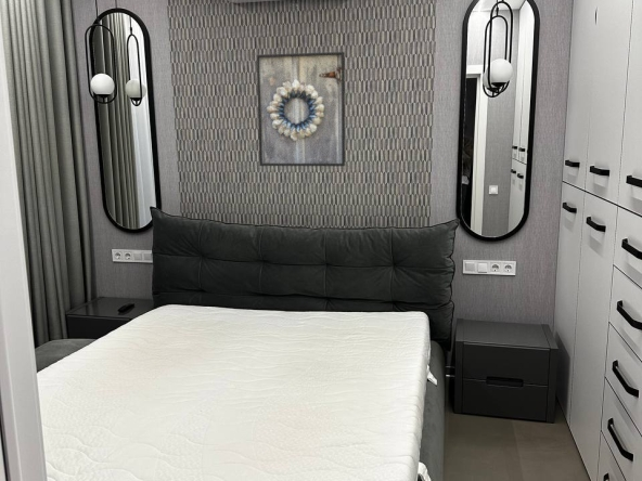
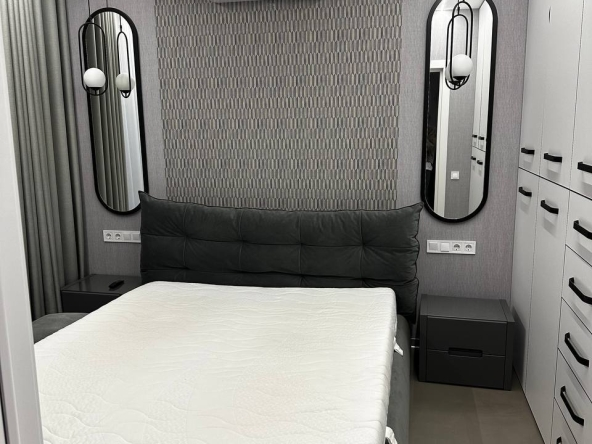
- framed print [255,51,346,167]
